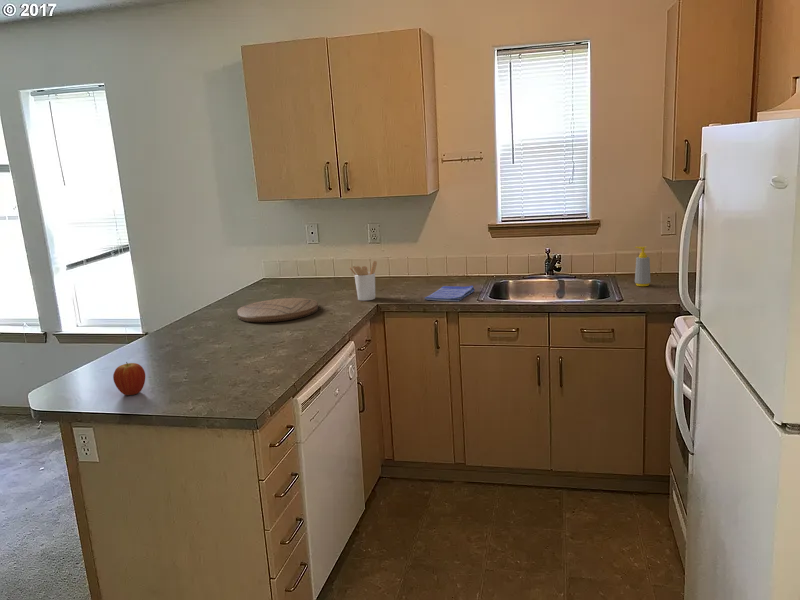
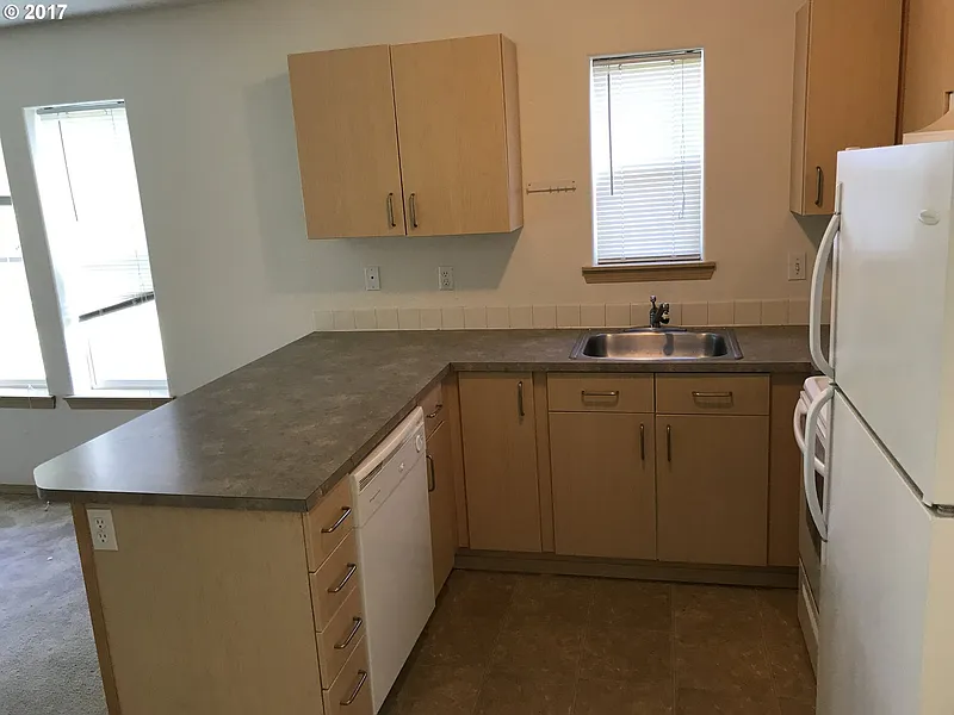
- dish towel [423,285,476,302]
- cutting board [236,297,319,323]
- soap bottle [634,246,652,287]
- utensil holder [349,260,378,302]
- fruit [112,361,146,396]
